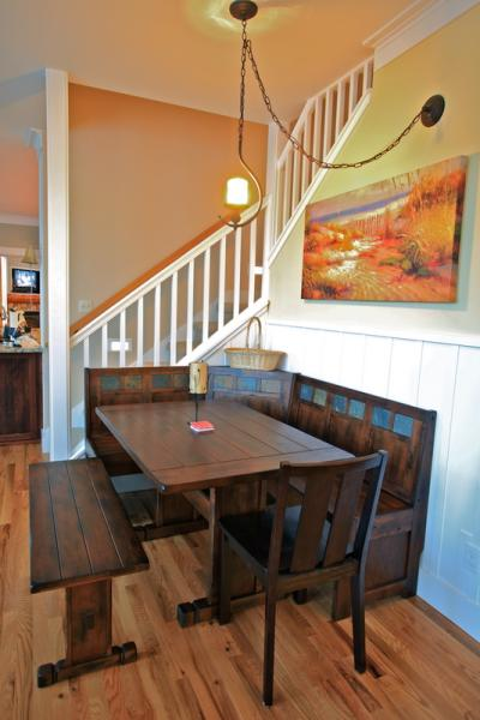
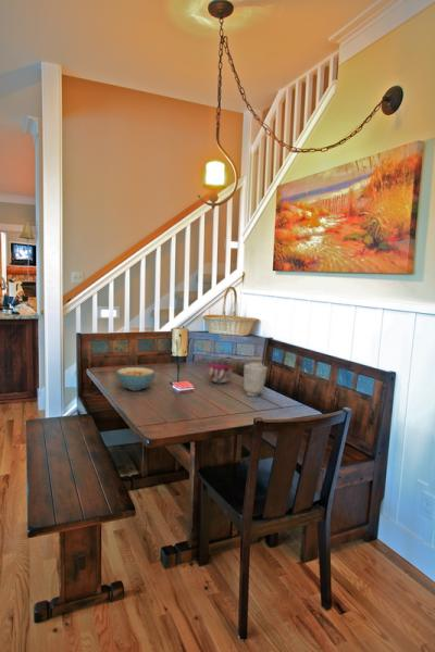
+ cereal bowl [115,366,157,392]
+ vase [243,356,269,398]
+ decorative bowl [206,363,234,384]
